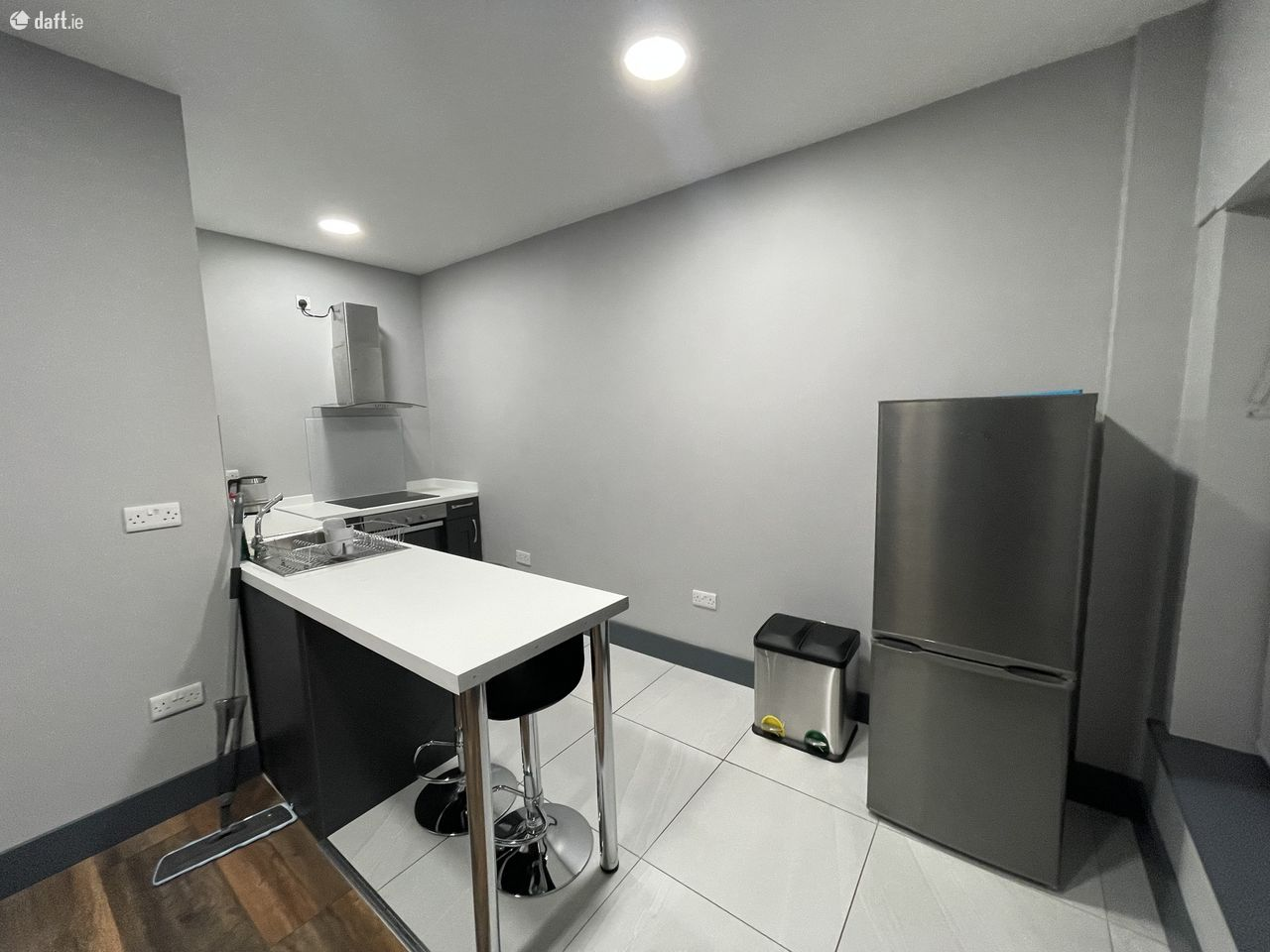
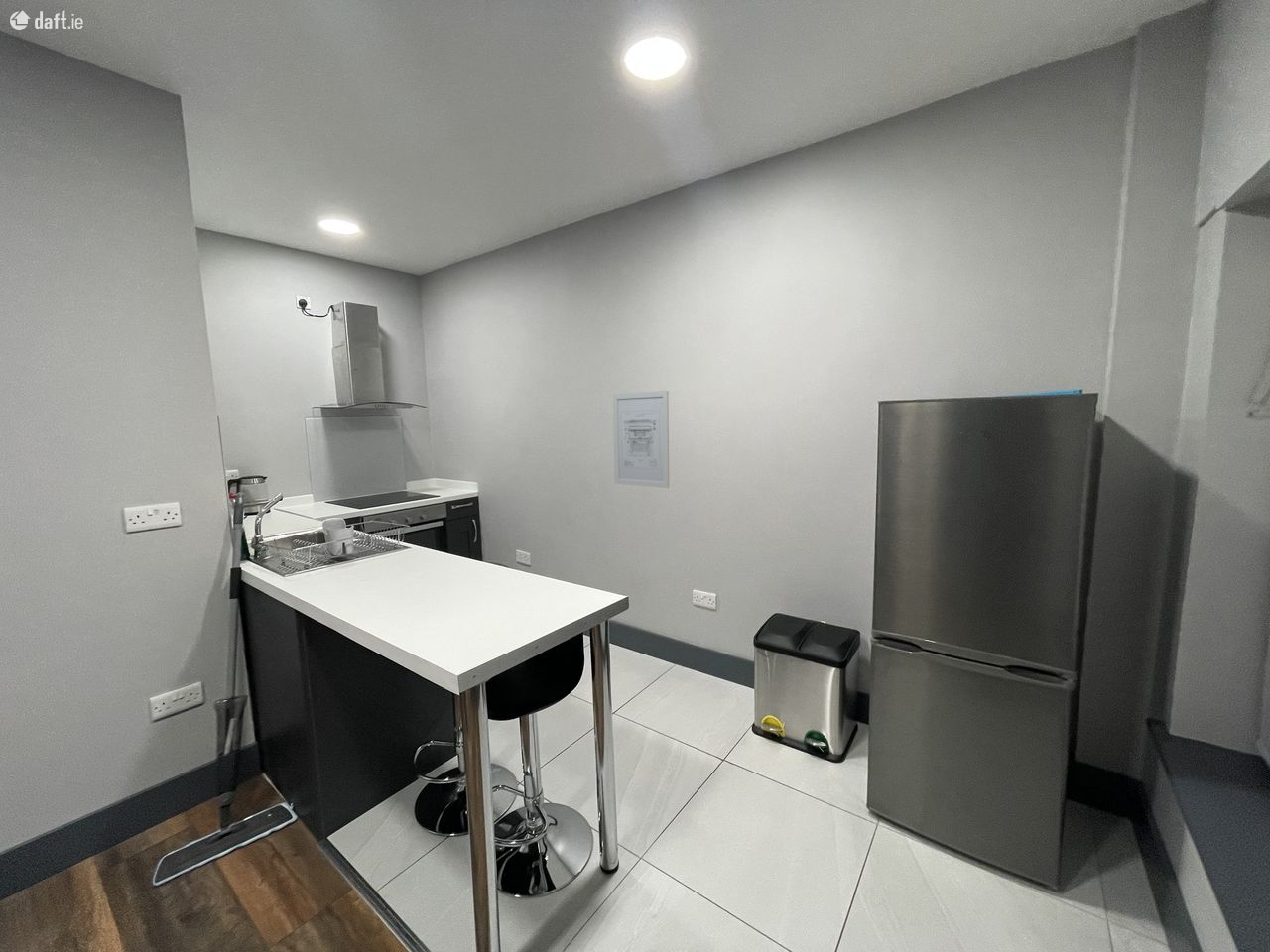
+ wall art [612,390,670,489]
